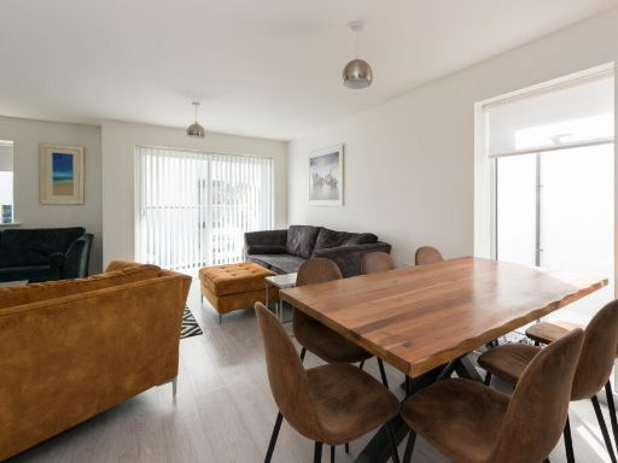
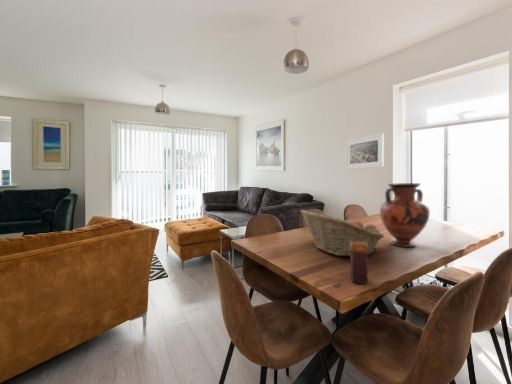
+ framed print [345,132,385,170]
+ fruit basket [299,209,385,258]
+ vase [379,182,431,248]
+ candle [349,242,369,285]
